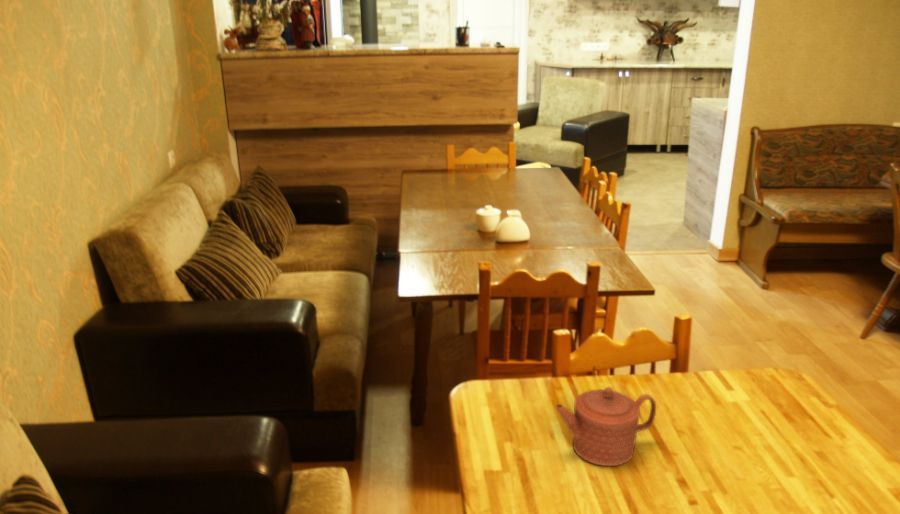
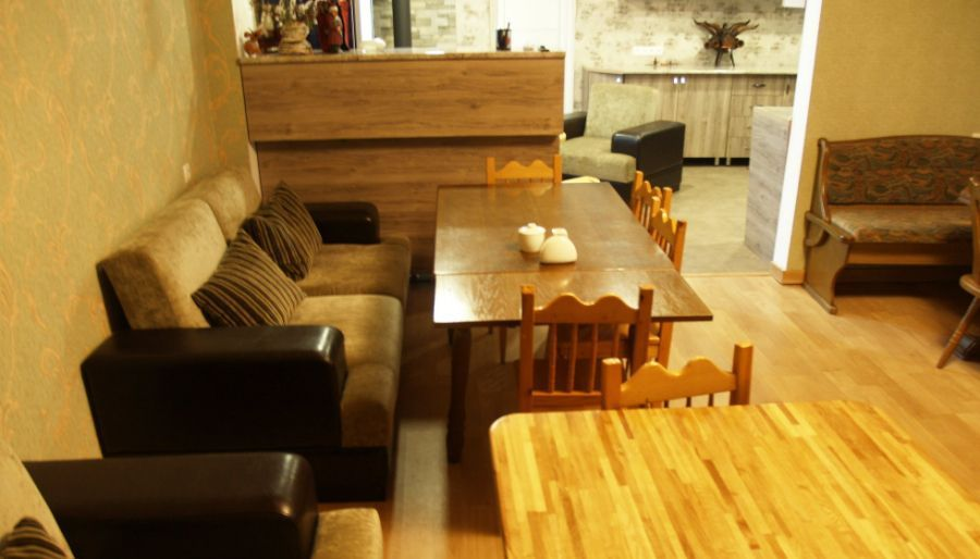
- teapot [554,386,657,467]
